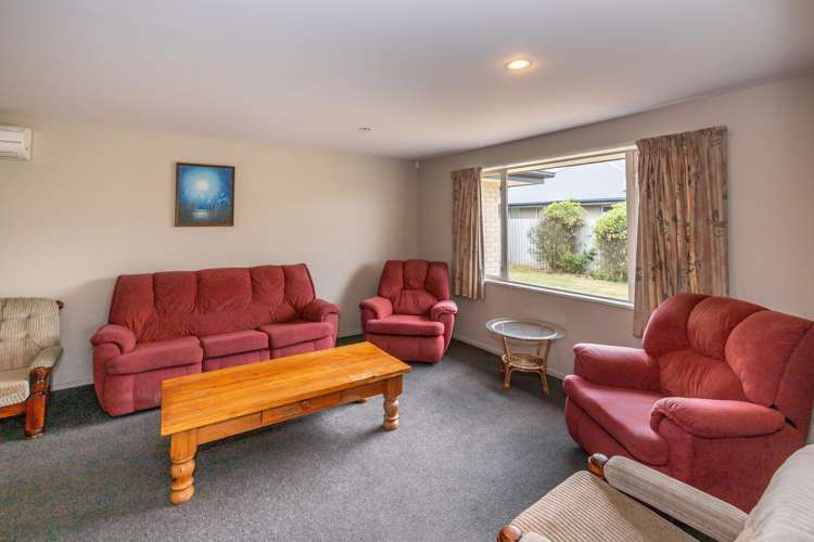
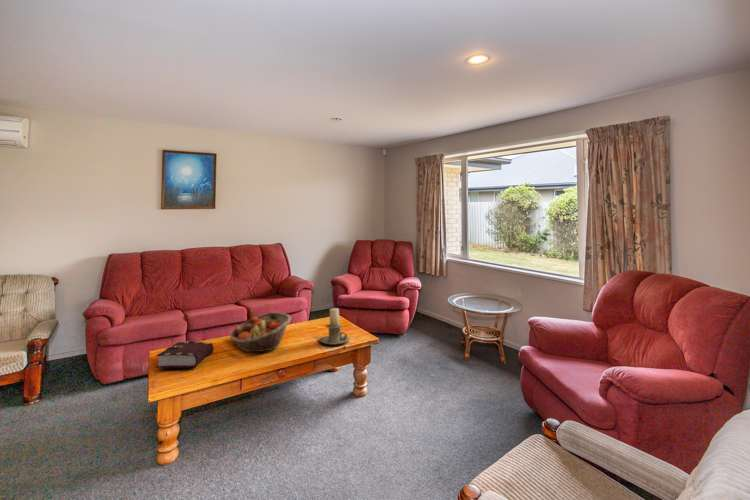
+ book [155,340,214,369]
+ fruit basket [229,311,292,353]
+ candle holder [318,307,351,346]
